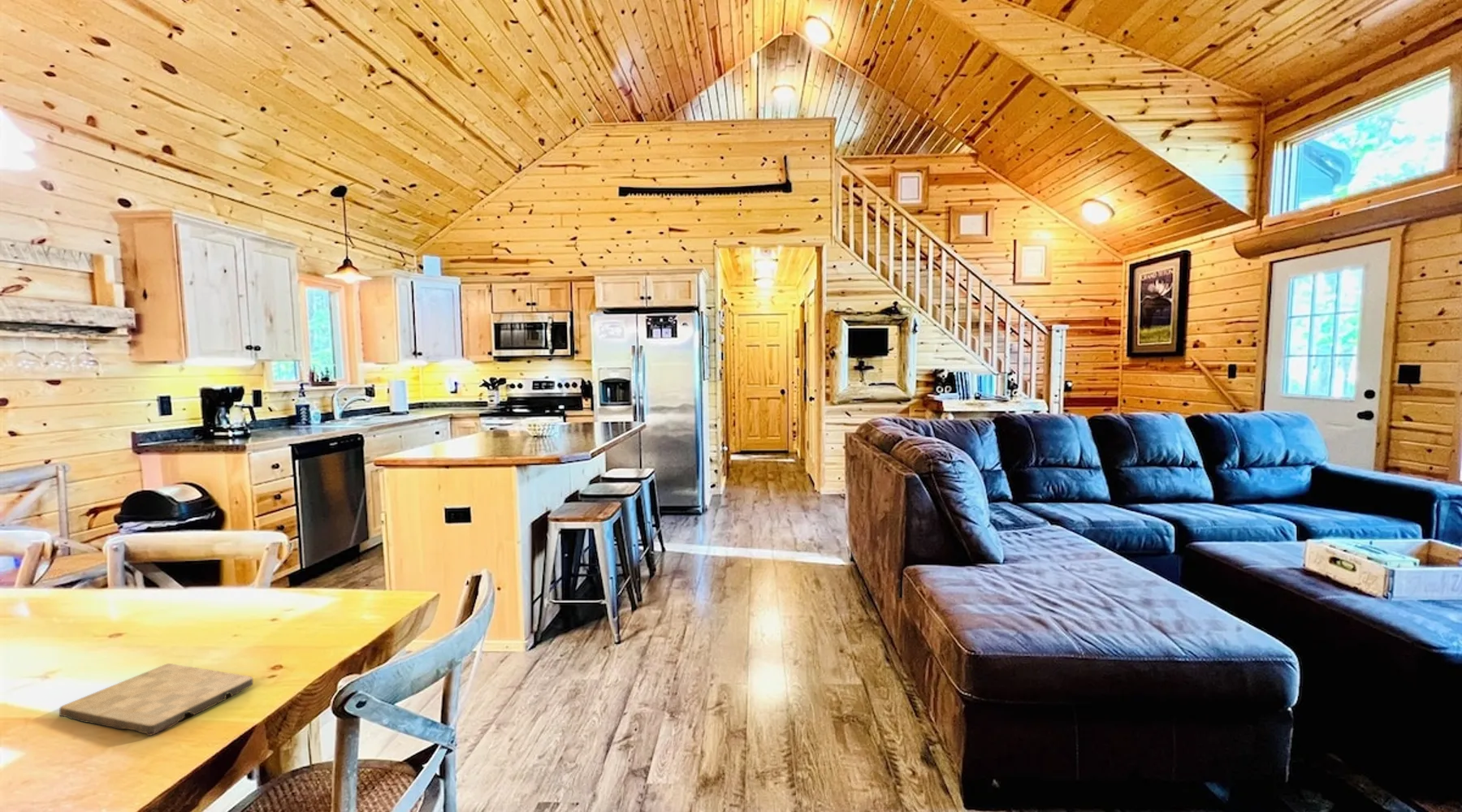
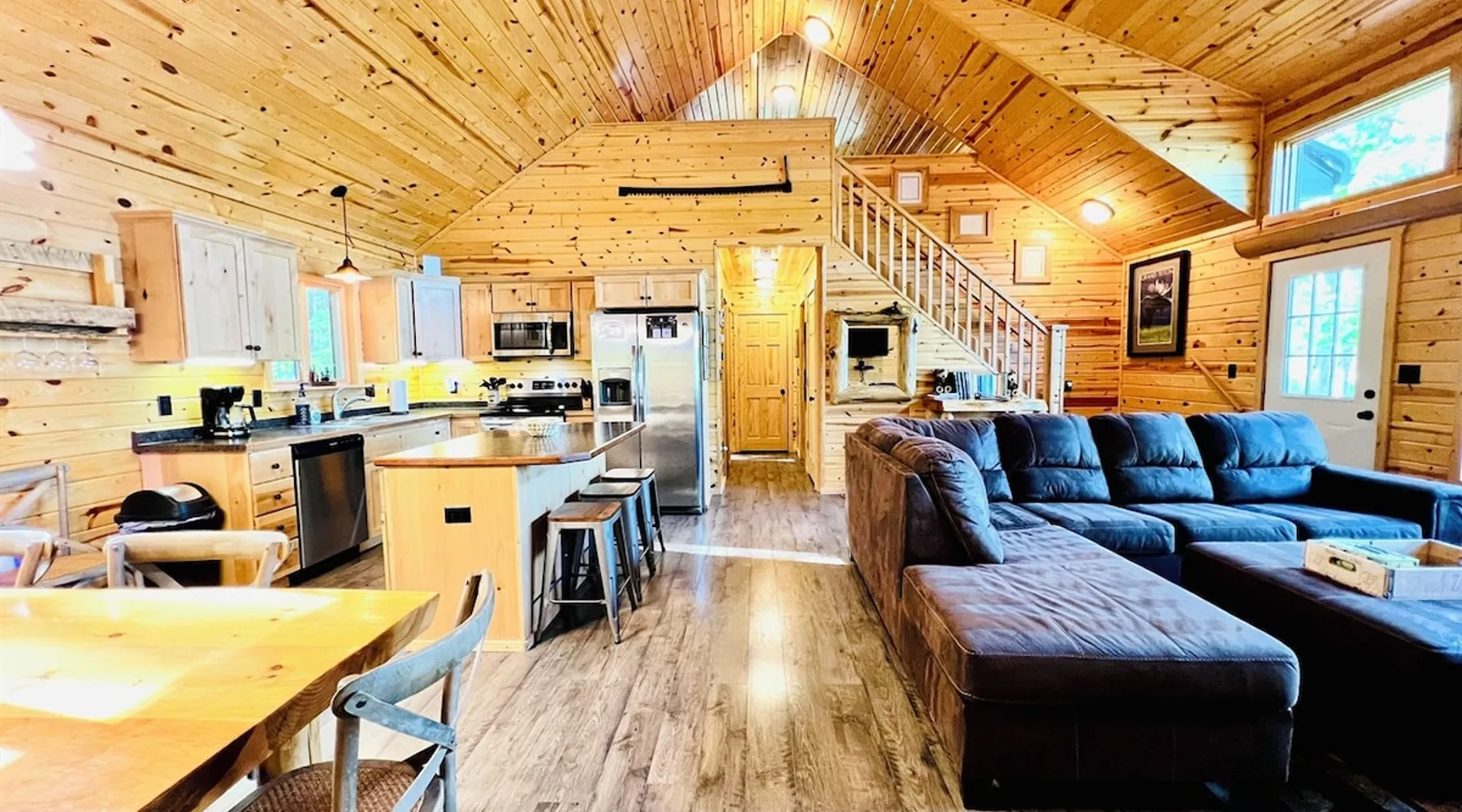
- cutting board [58,663,254,736]
